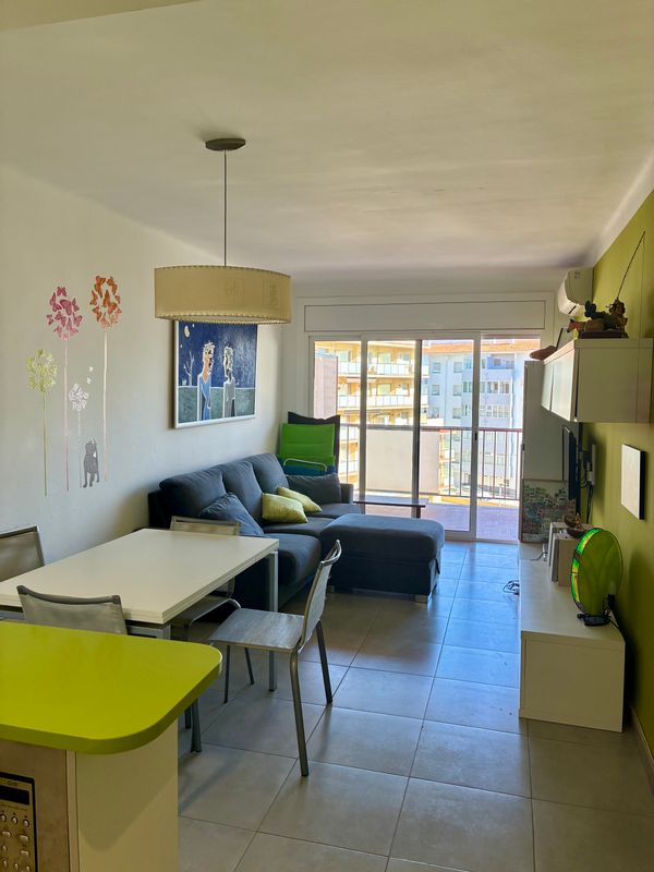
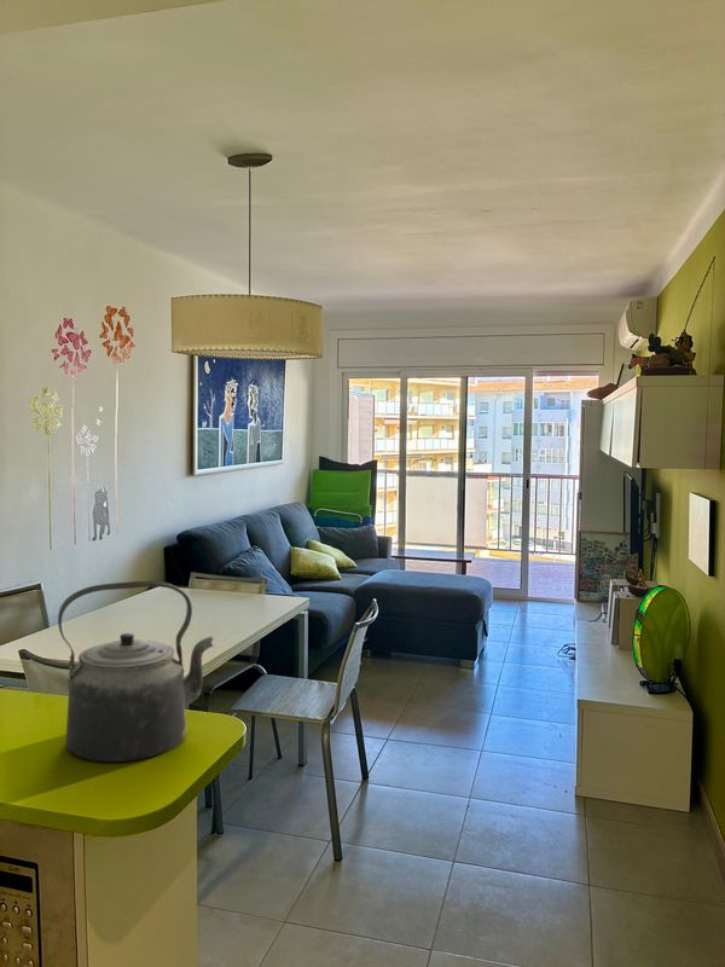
+ kettle [57,580,214,763]
